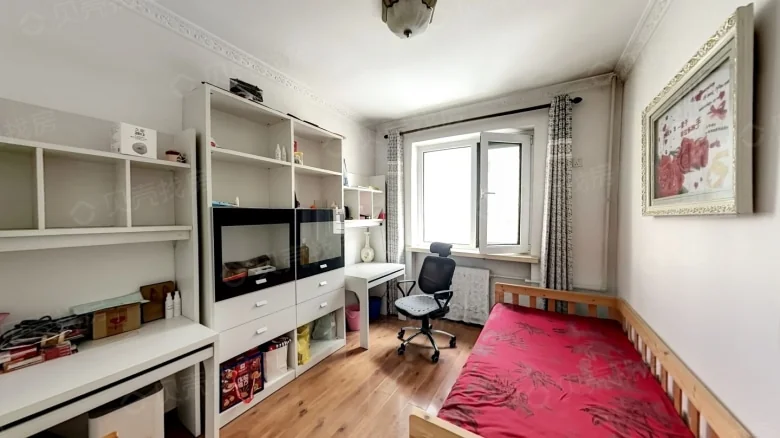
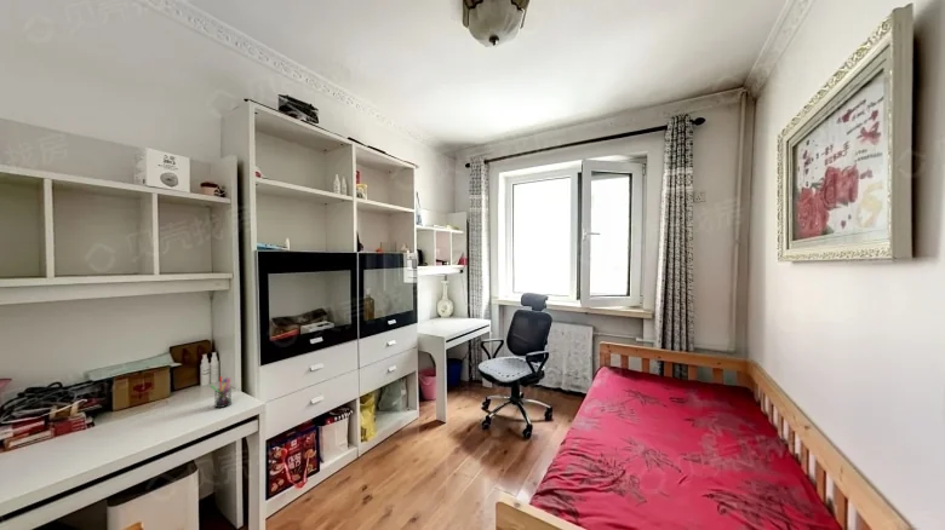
+ pen holder [210,375,233,409]
